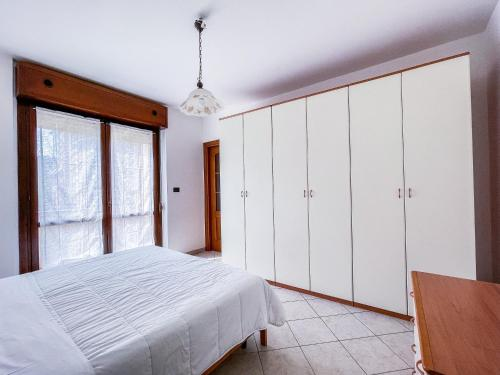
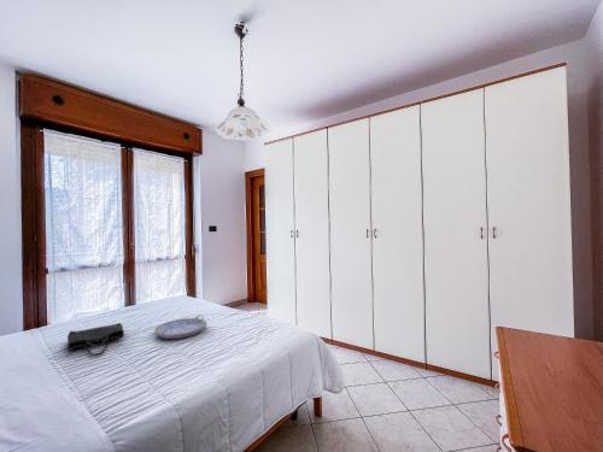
+ tote bag [66,322,125,358]
+ serving tray [153,313,207,340]
